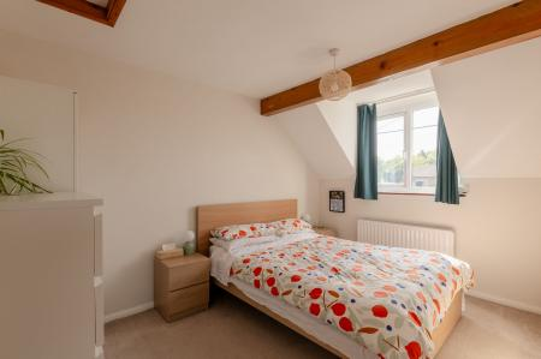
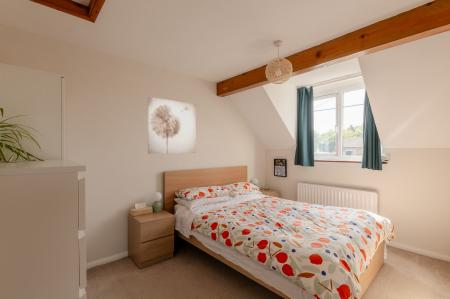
+ wall art [147,96,197,155]
